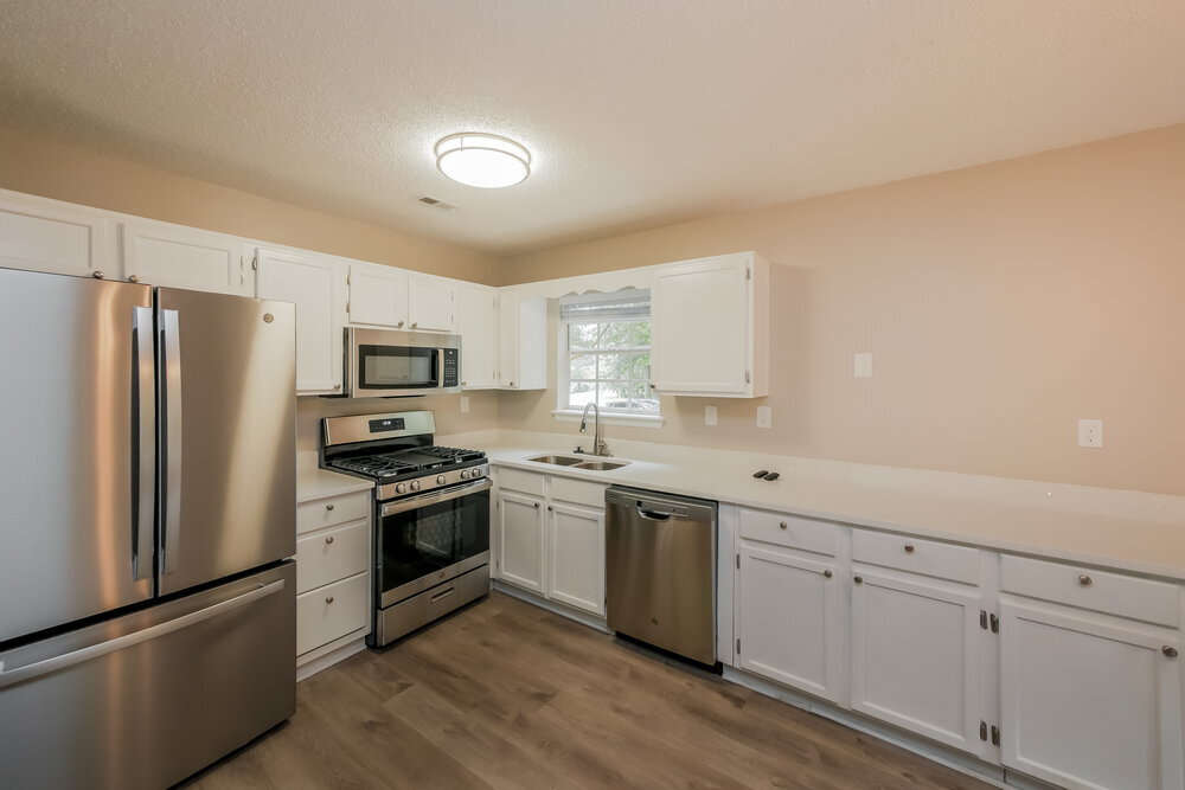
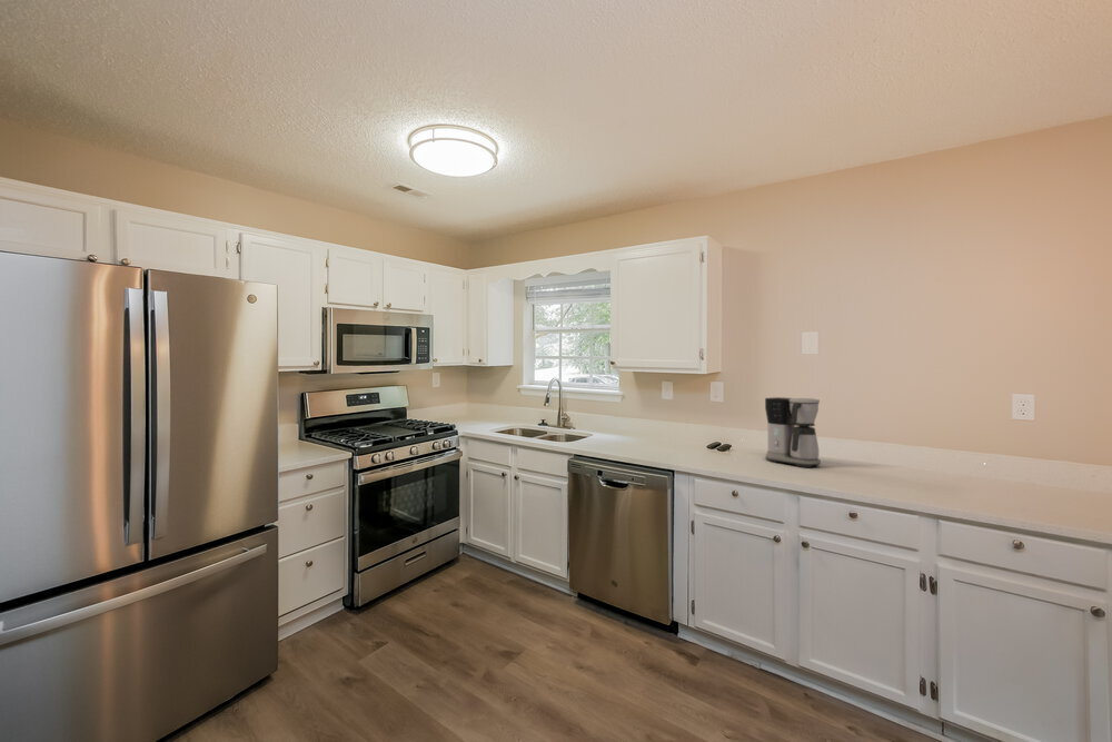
+ coffee maker [764,396,822,468]
